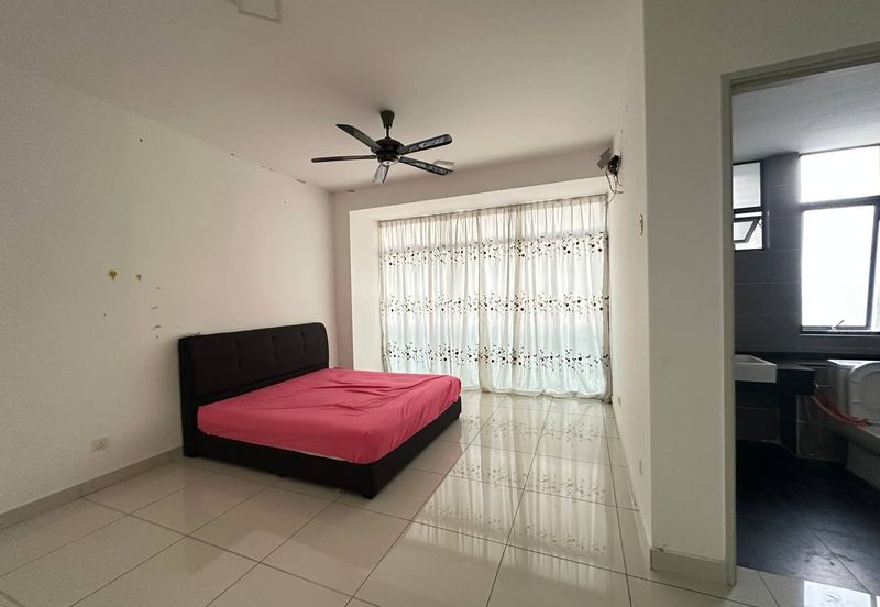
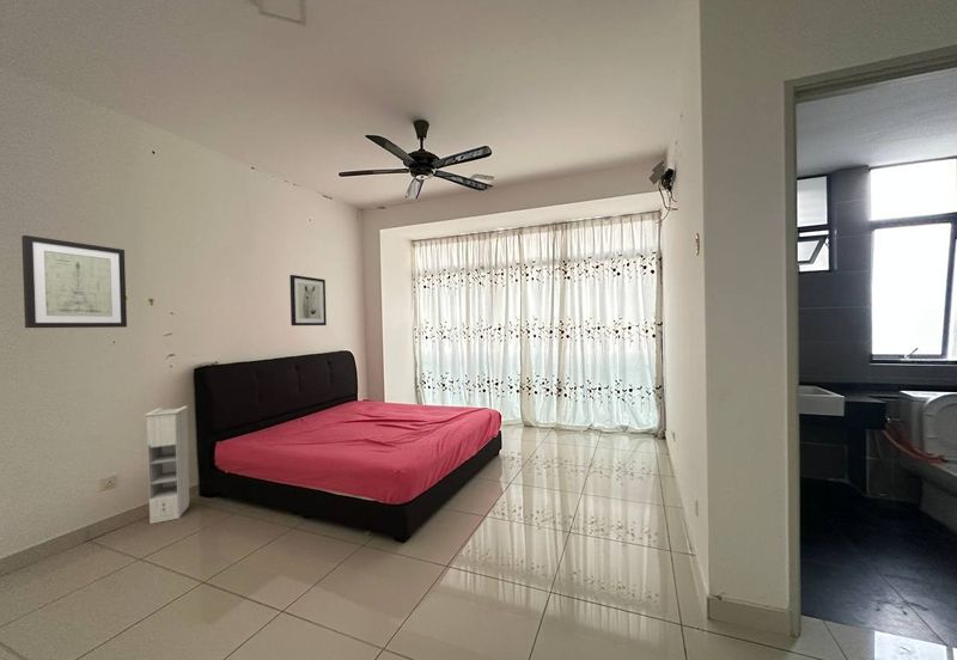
+ wall art [20,234,128,329]
+ cabinet [144,405,190,525]
+ wall art [288,274,328,326]
